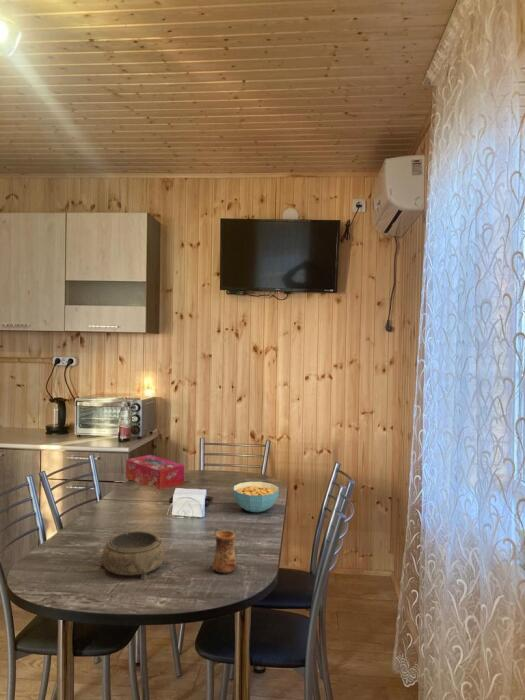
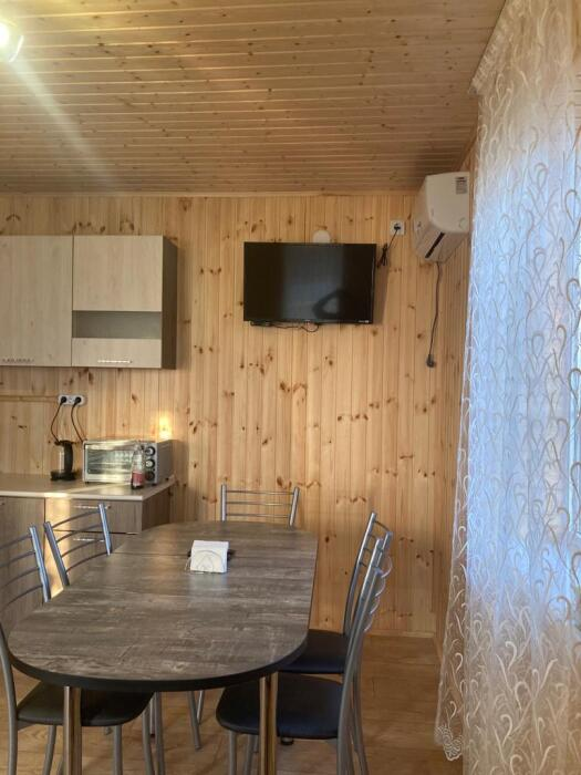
- decorative bowl [98,530,166,581]
- cereal bowl [232,481,280,513]
- tissue box [125,454,185,490]
- cup [211,530,238,574]
